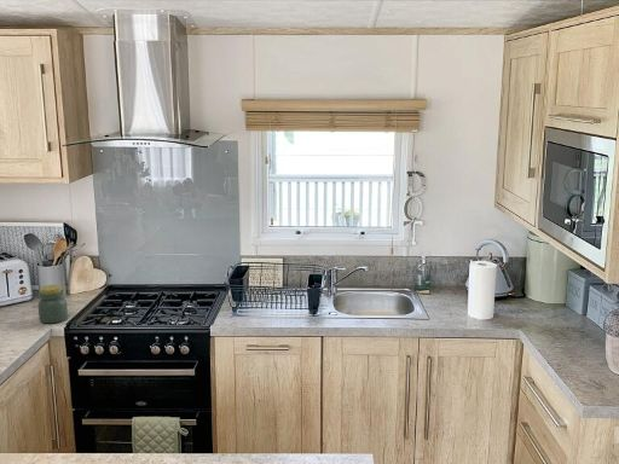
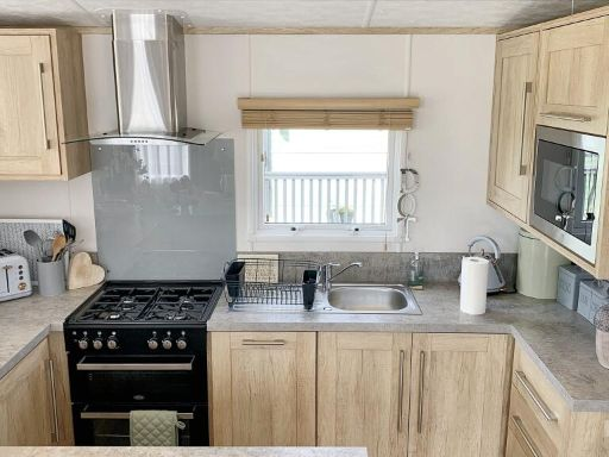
- jar [37,284,69,325]
